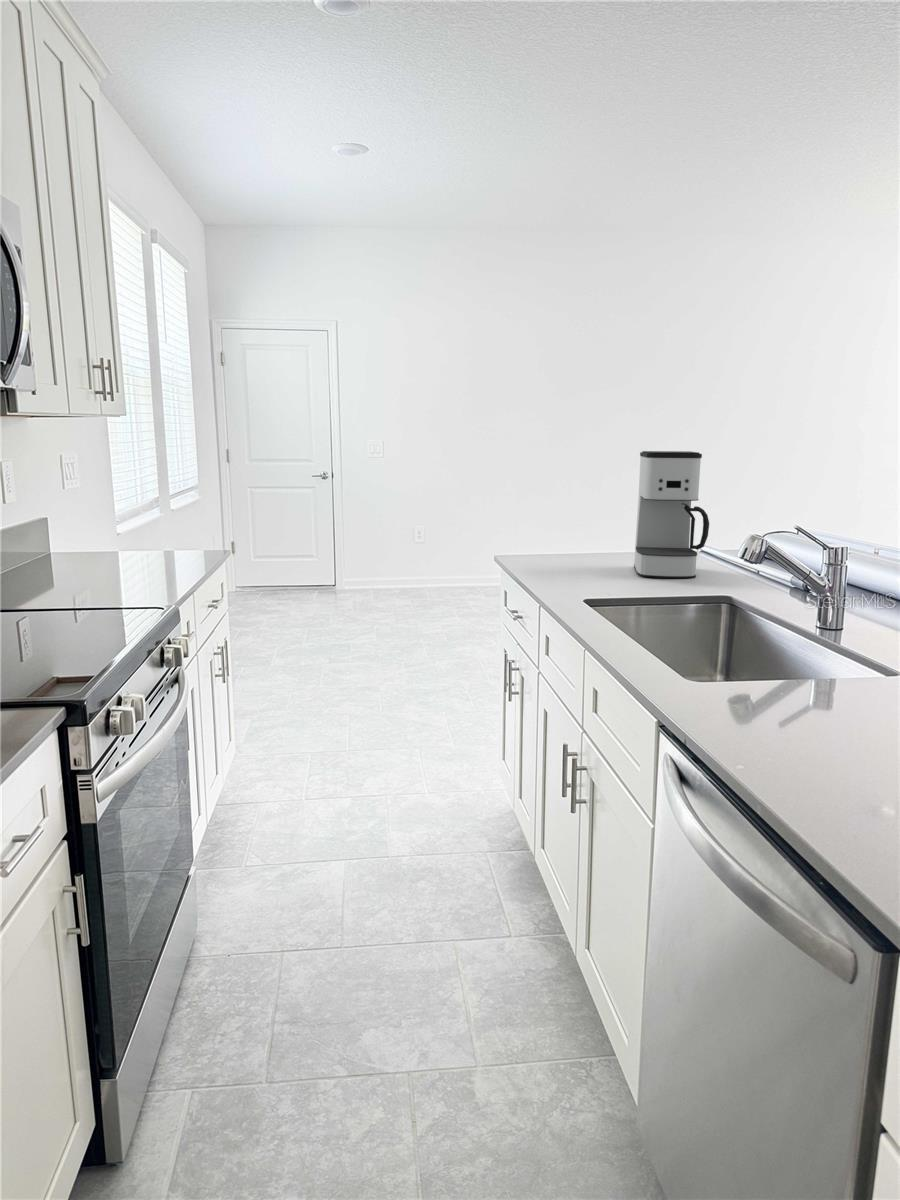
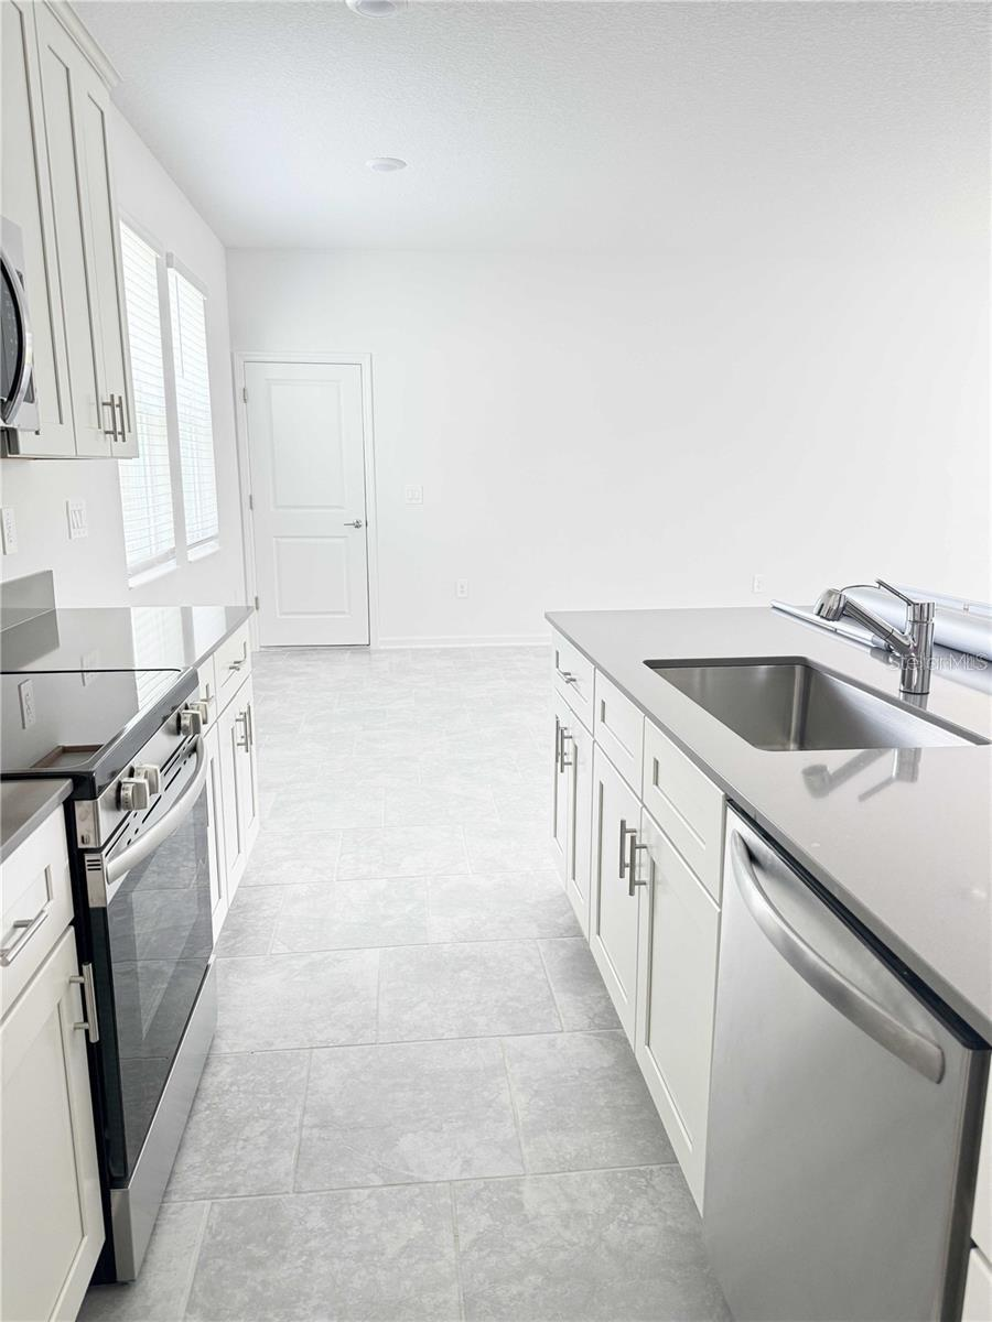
- coffee maker [633,450,710,579]
